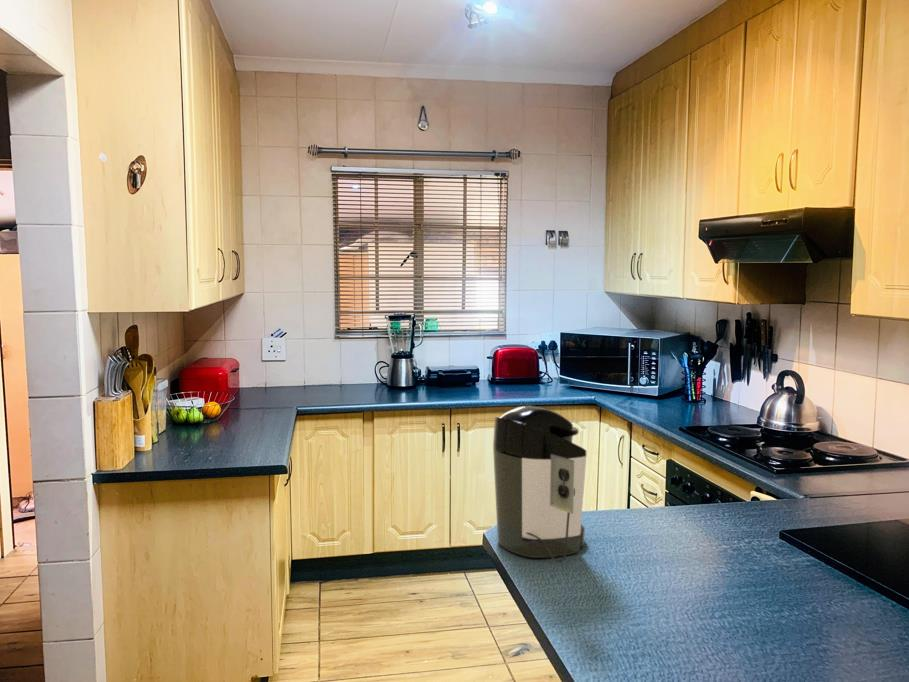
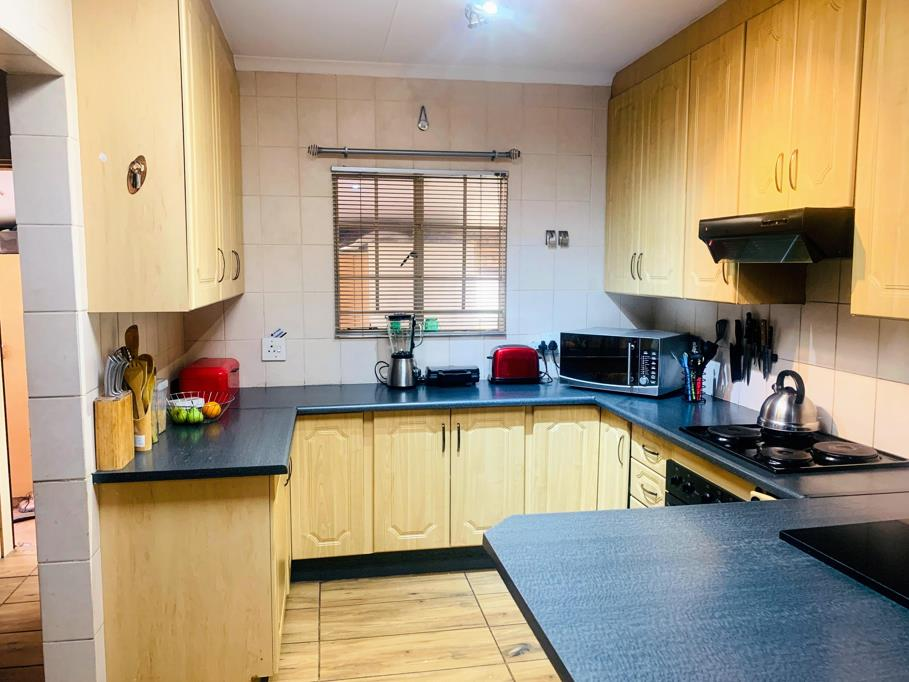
- coffee maker [492,405,587,564]
